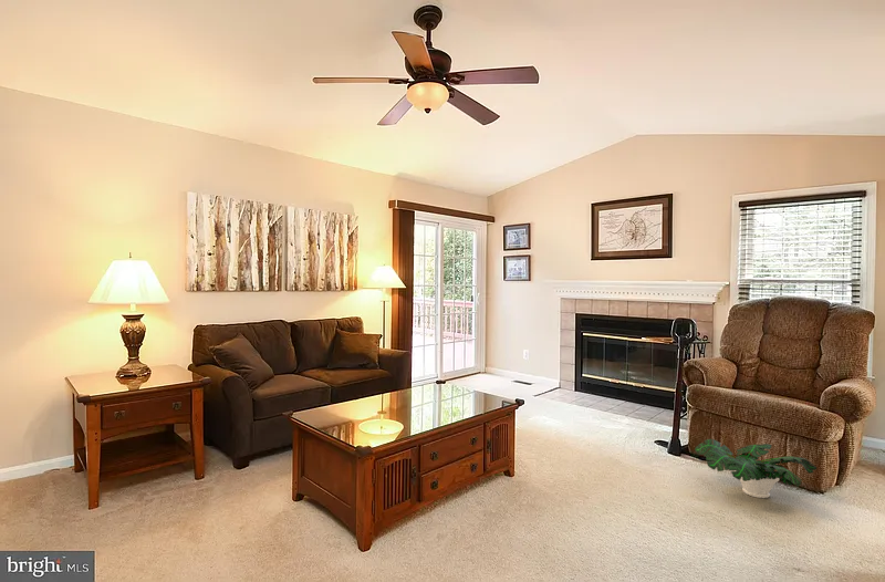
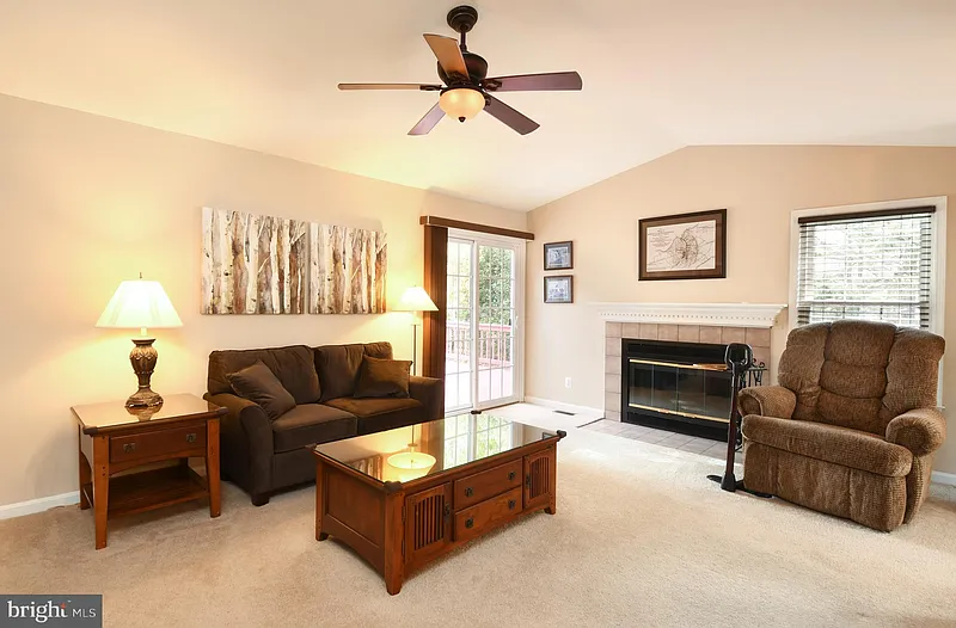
- potted plant [694,438,818,499]
